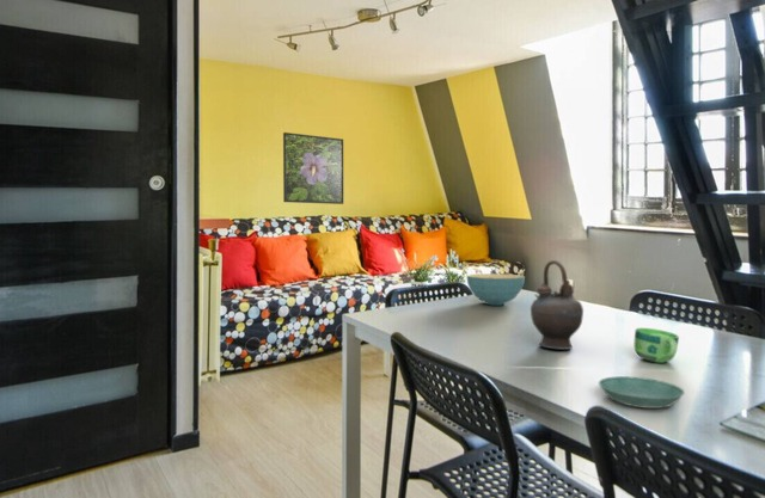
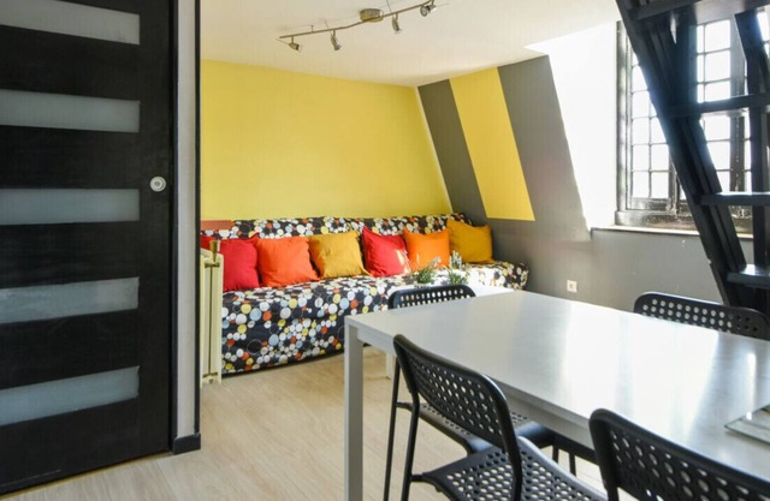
- cup [634,327,680,364]
- saucer [598,375,686,410]
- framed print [282,131,344,205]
- teapot [530,259,585,351]
- cereal bowl [465,272,526,306]
